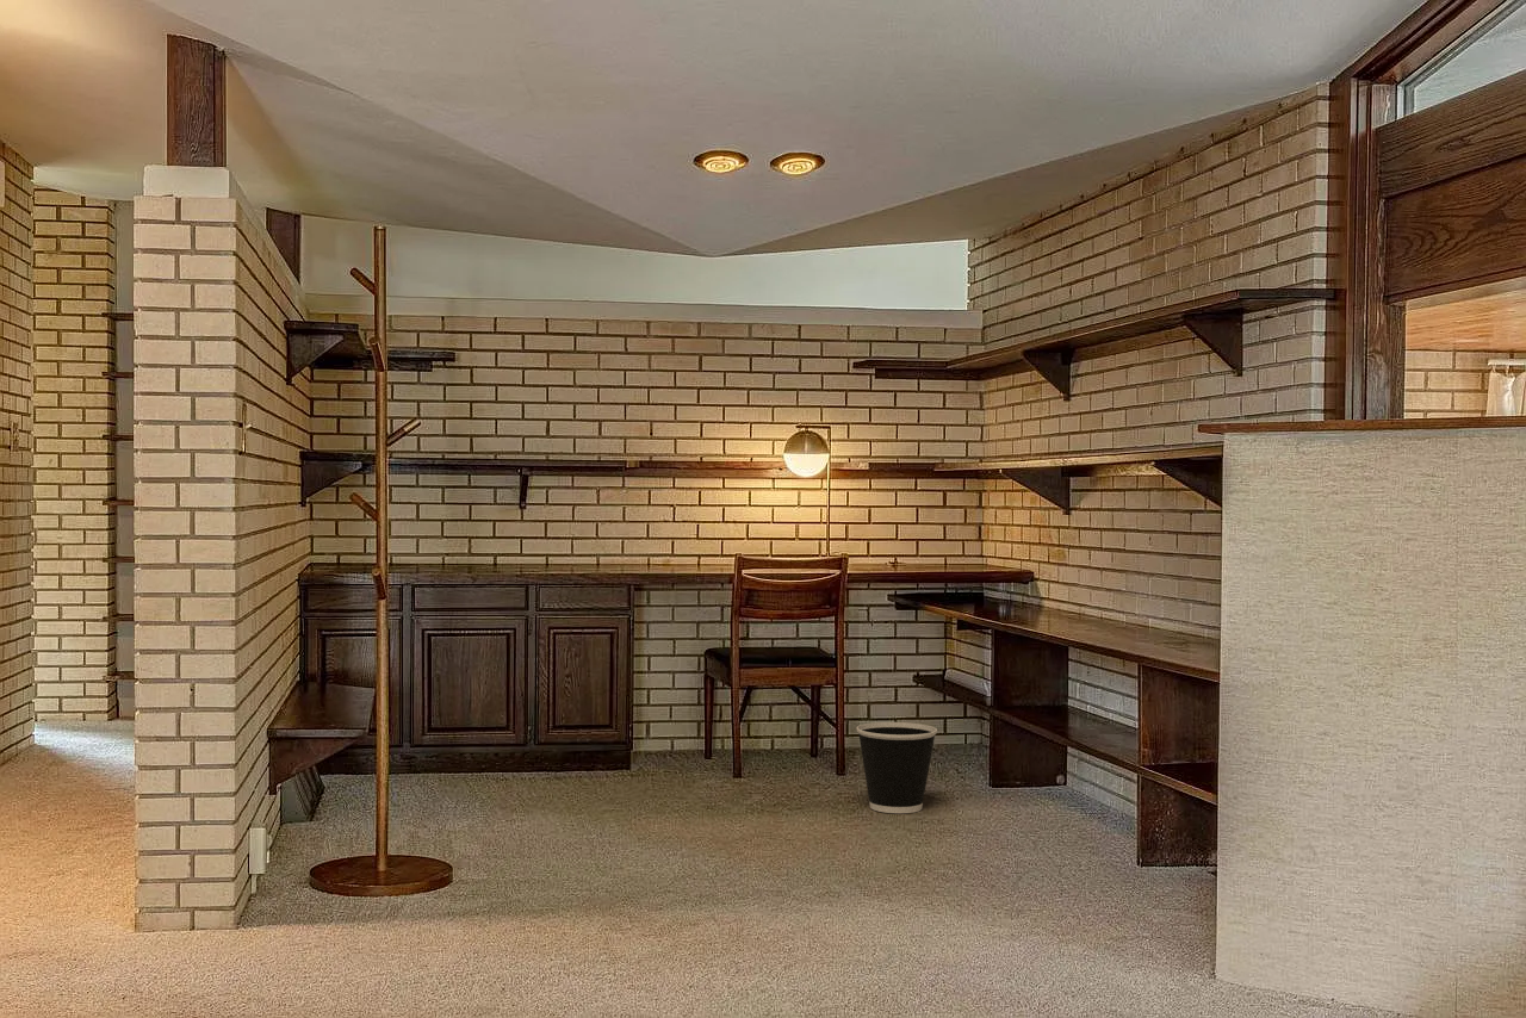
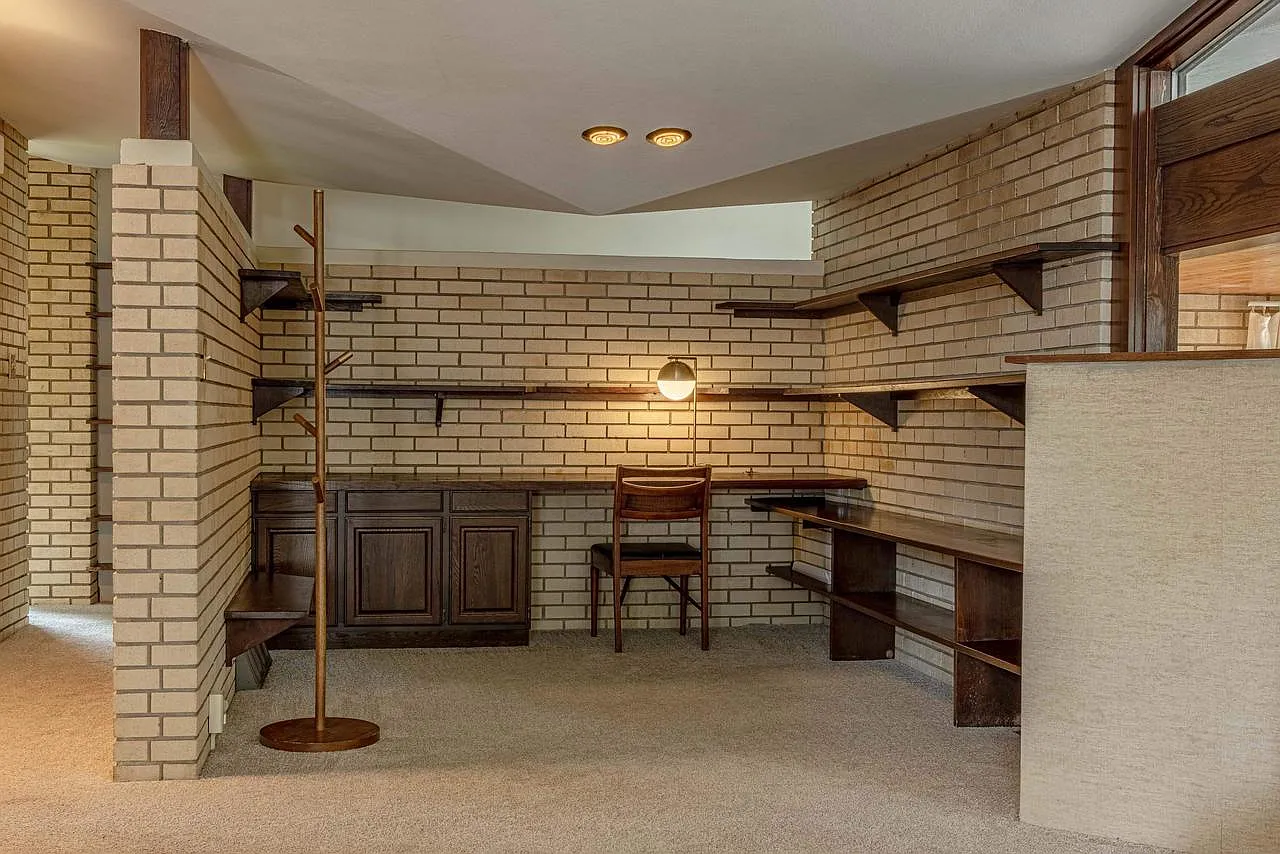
- wastebasket [856,721,938,814]
